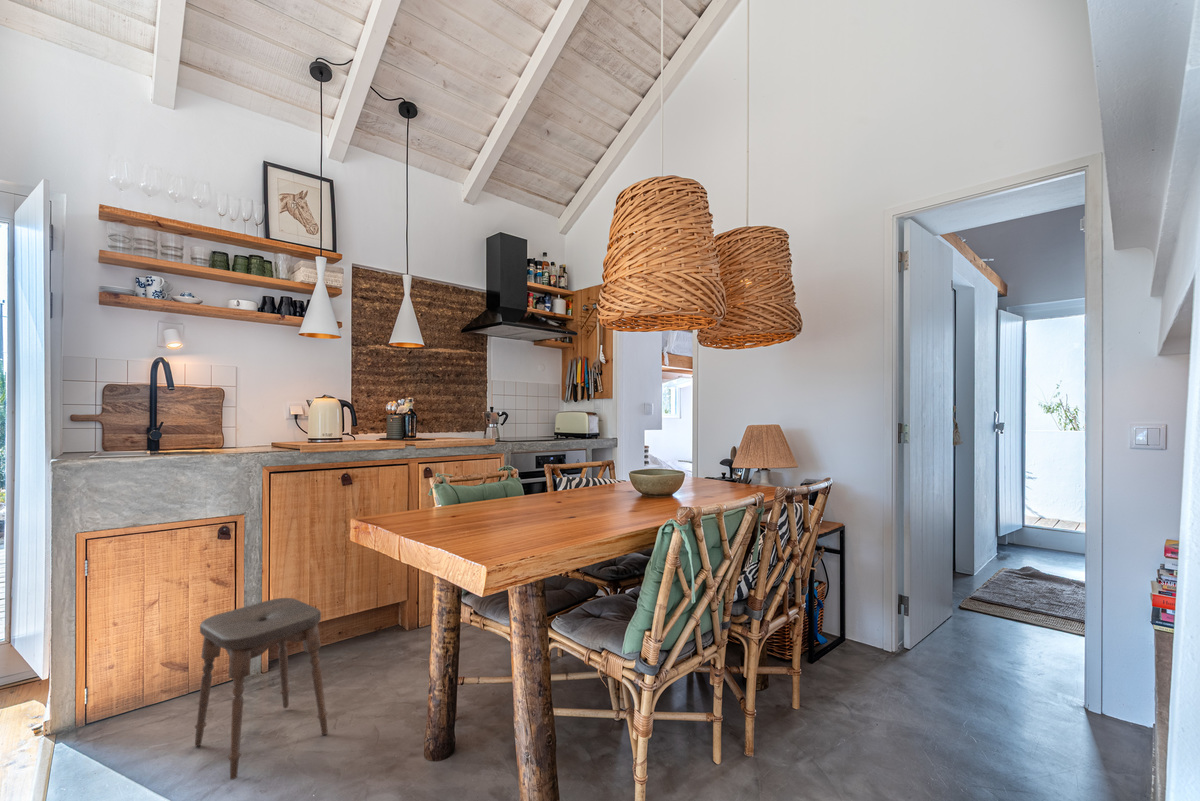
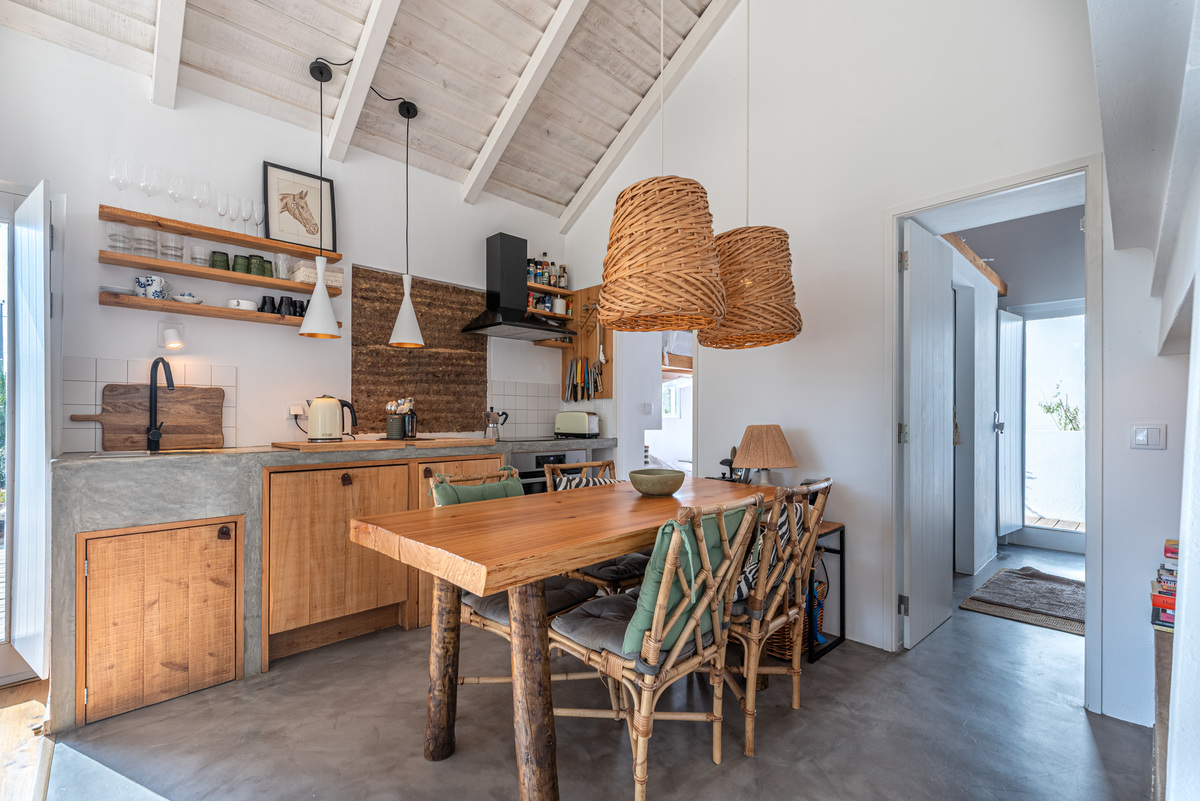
- stool [194,597,329,781]
